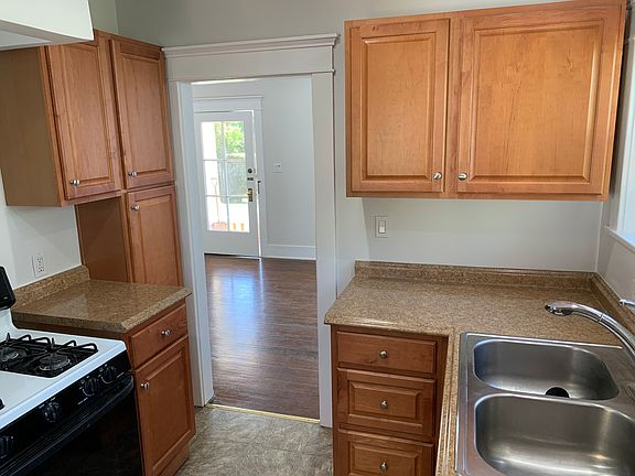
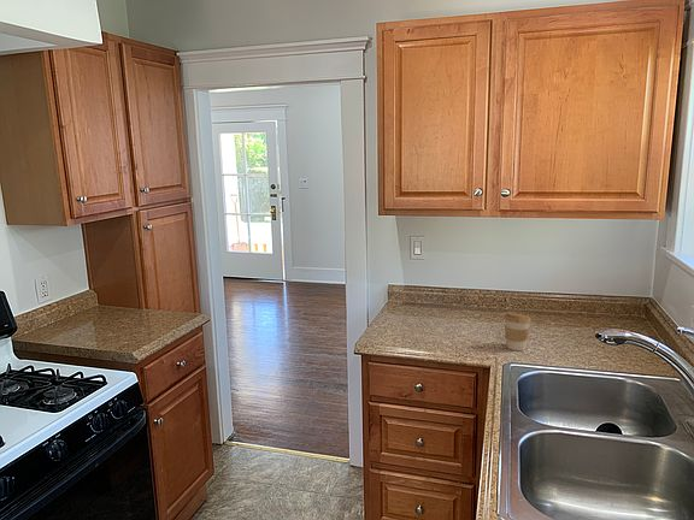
+ coffee cup [502,311,531,351]
